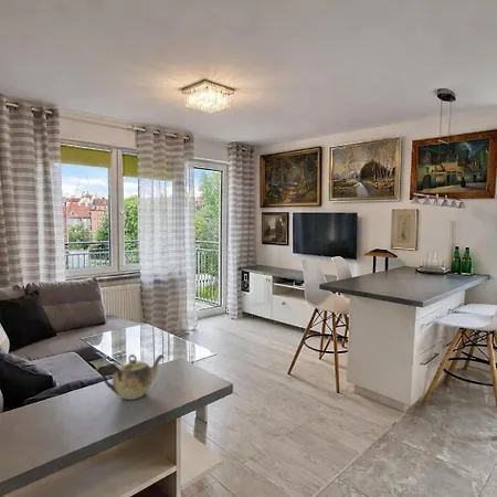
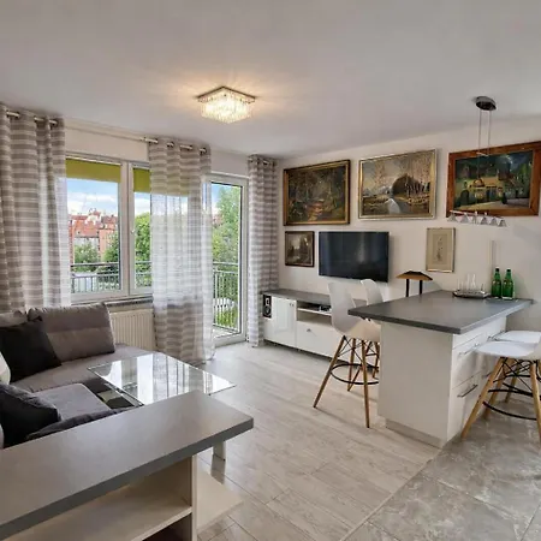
- teapot [102,353,167,401]
